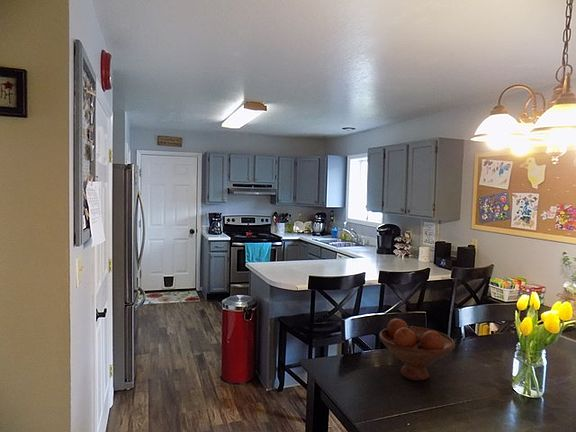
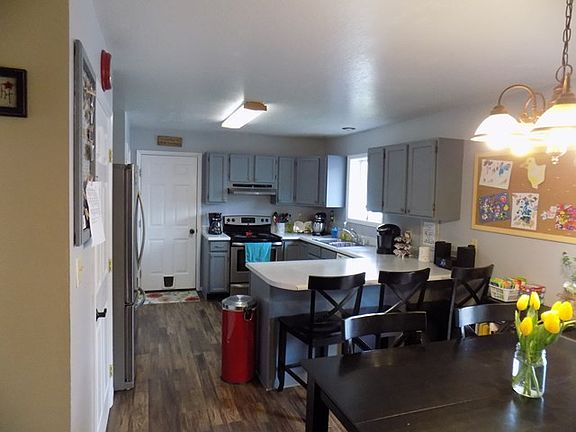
- fruit bowl [378,318,456,381]
